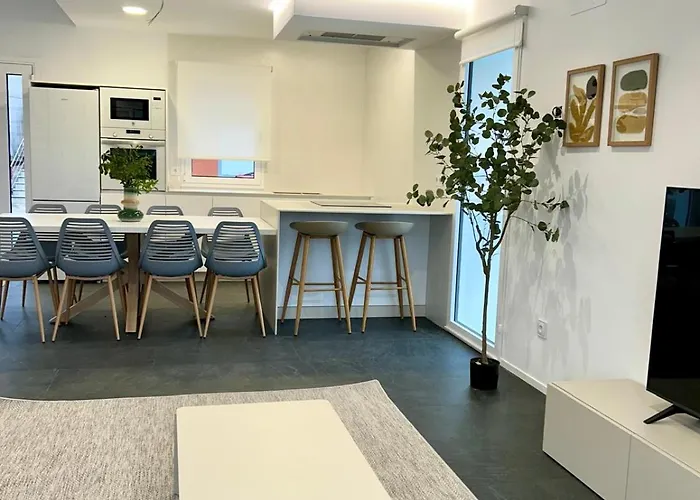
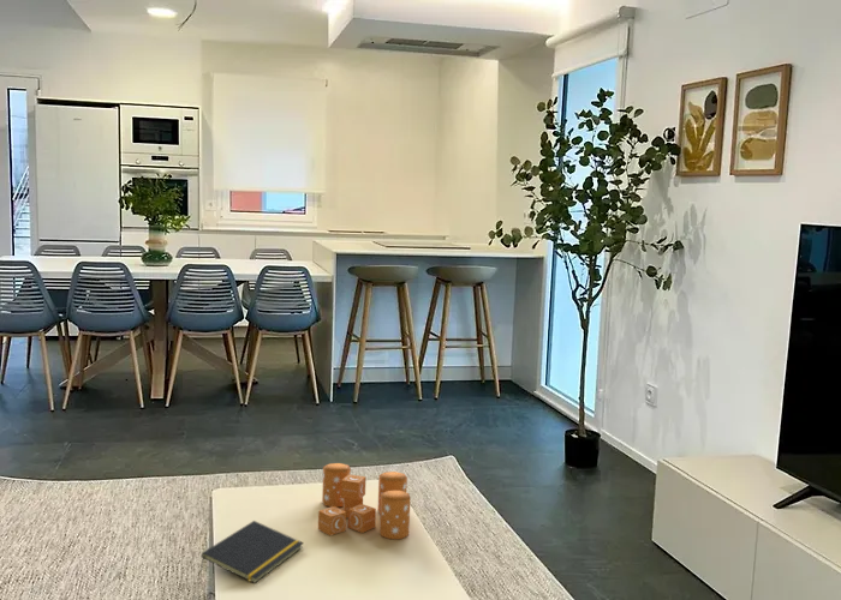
+ candle [317,462,412,540]
+ notepad [199,520,305,584]
